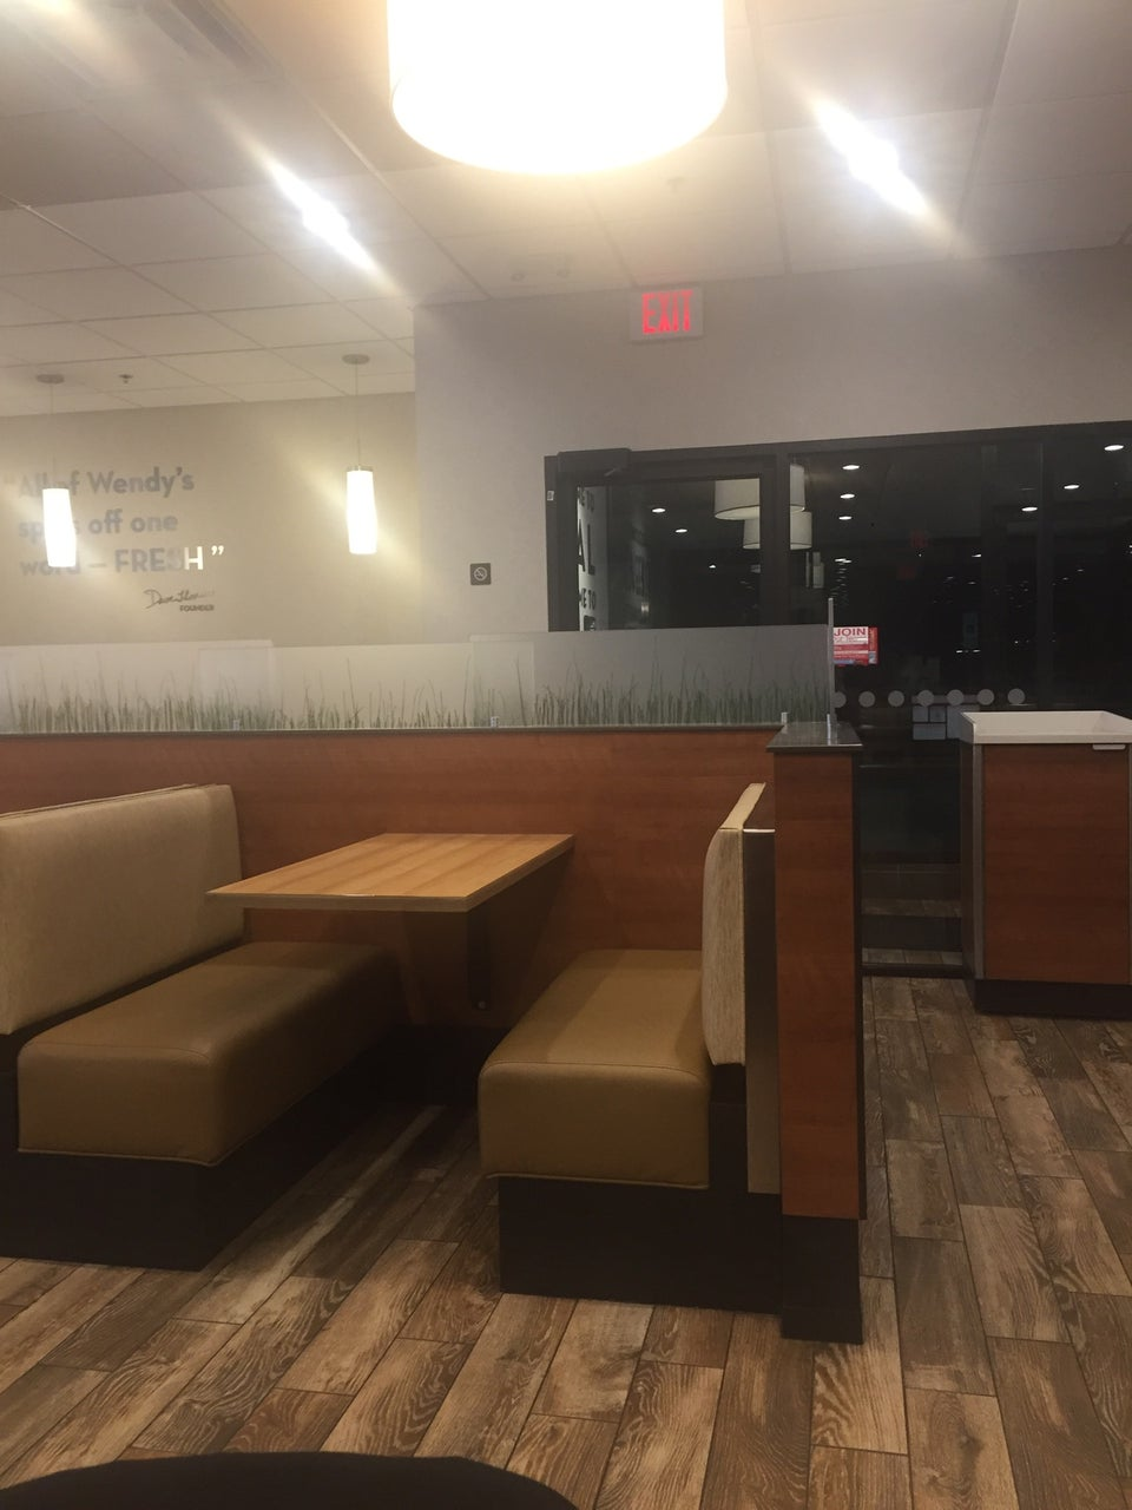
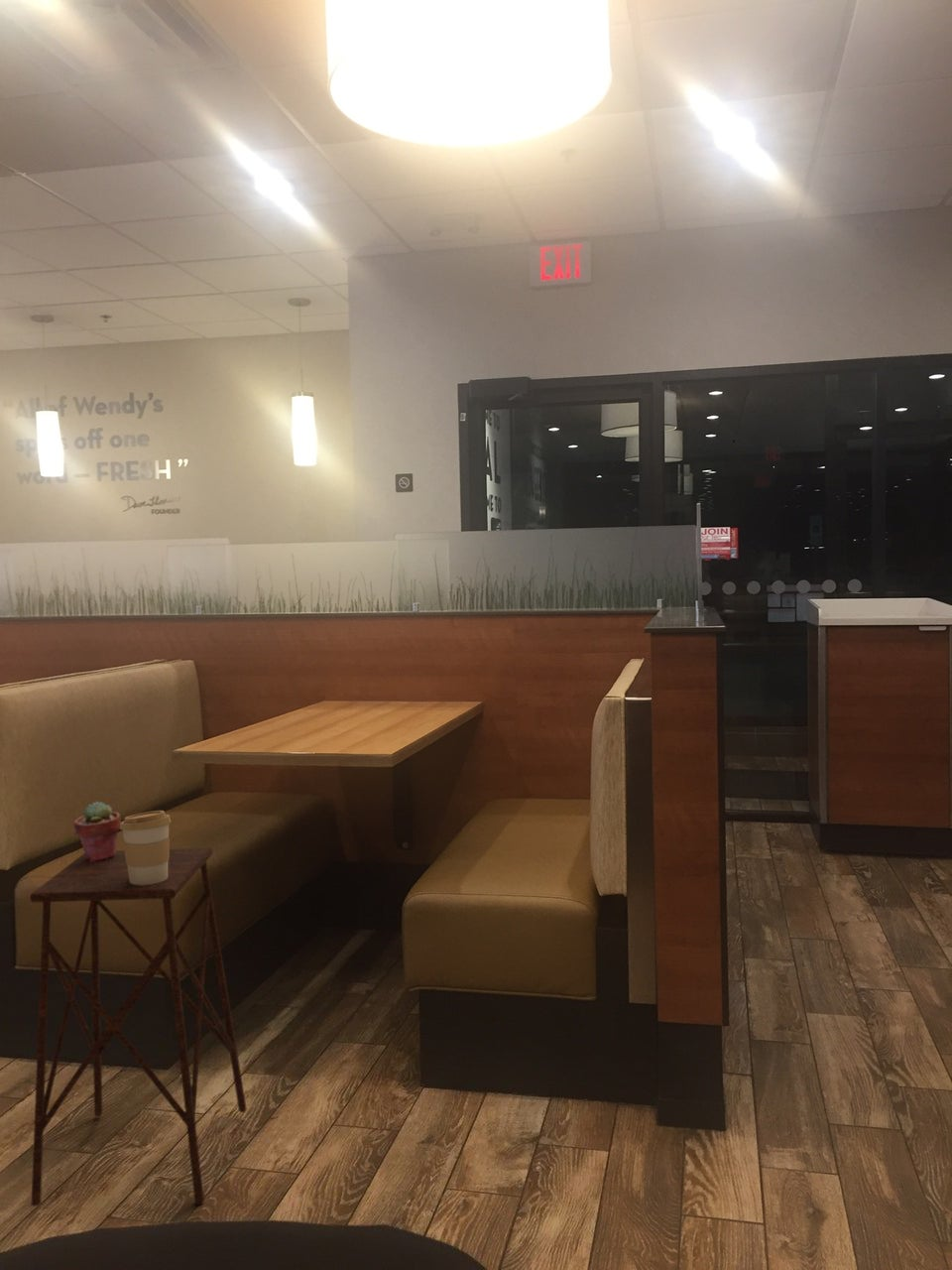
+ side table [29,847,248,1207]
+ potted succulent [73,800,122,862]
+ coffee cup [119,810,172,885]
